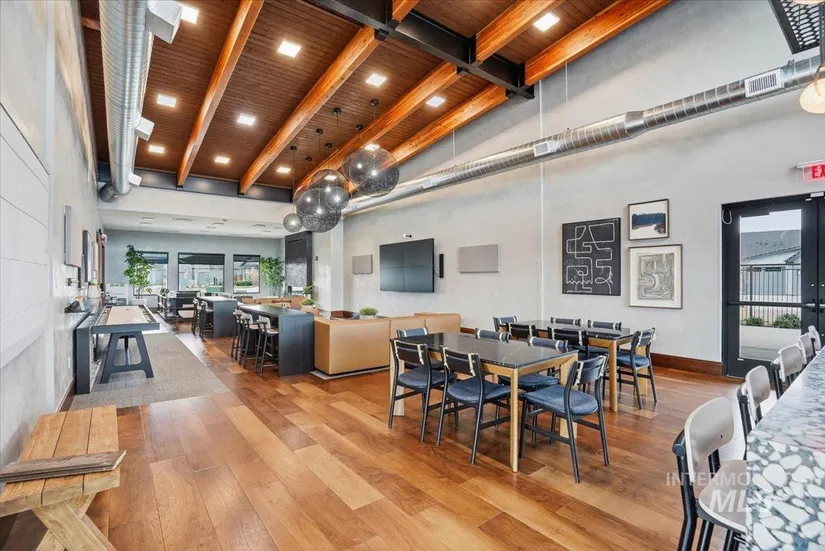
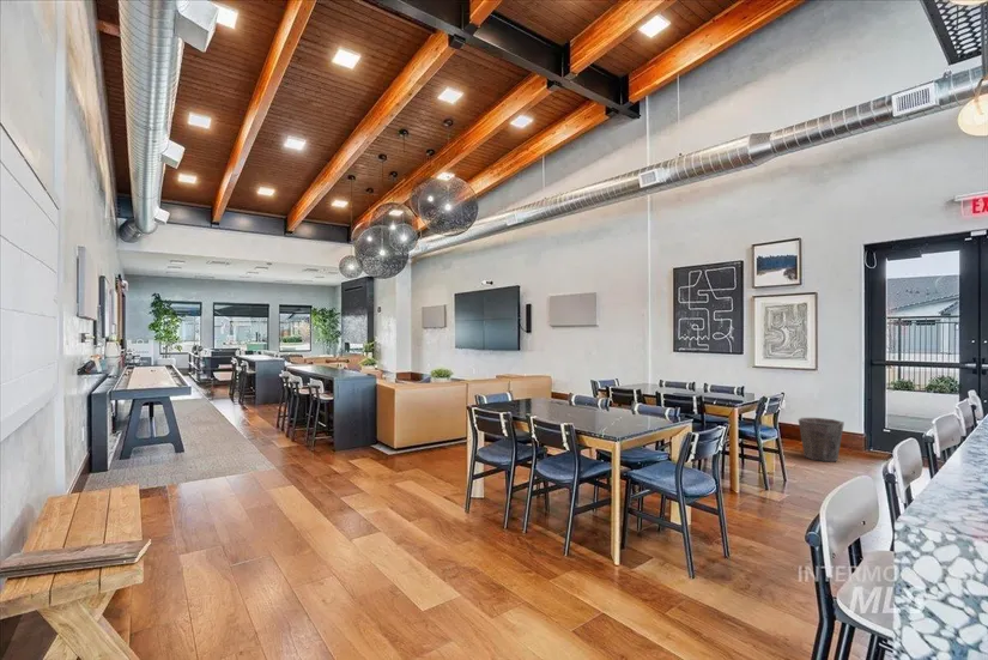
+ waste bin [798,417,845,462]
